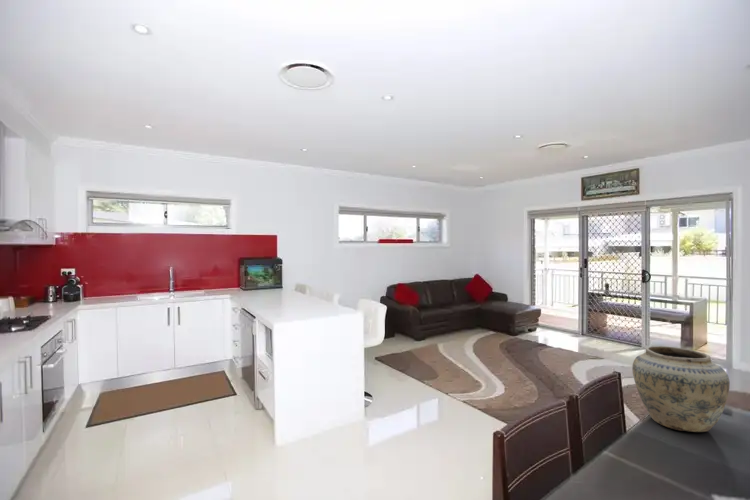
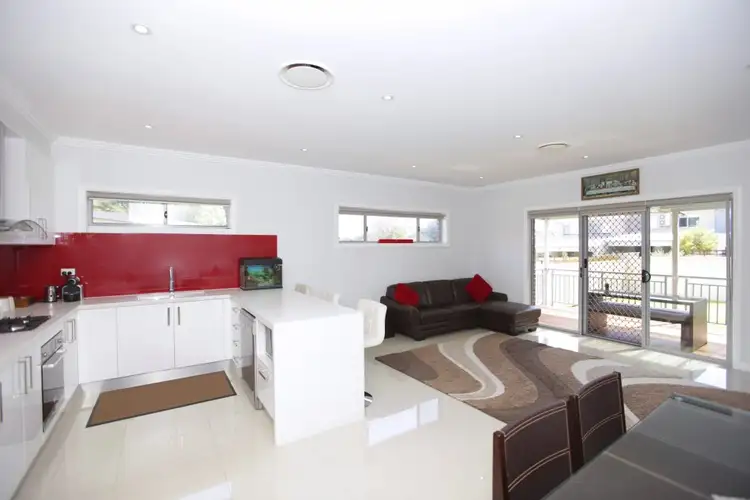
- vase [631,345,731,433]
